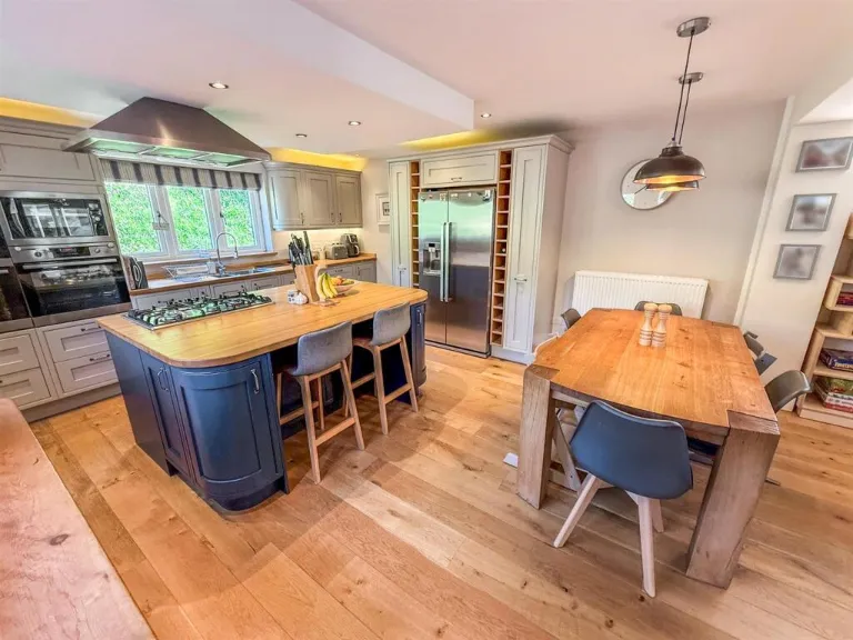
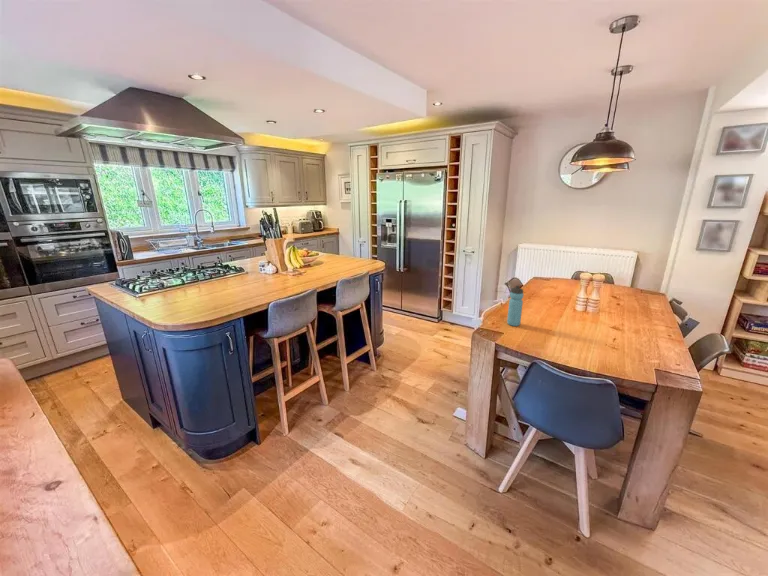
+ water bottle [506,285,524,327]
